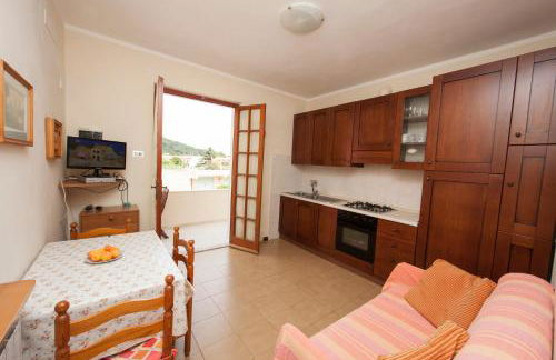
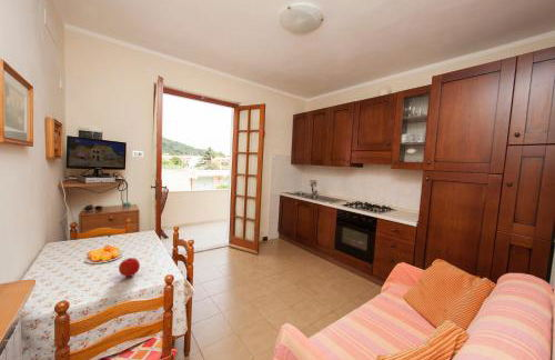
+ fruit [118,257,141,278]
